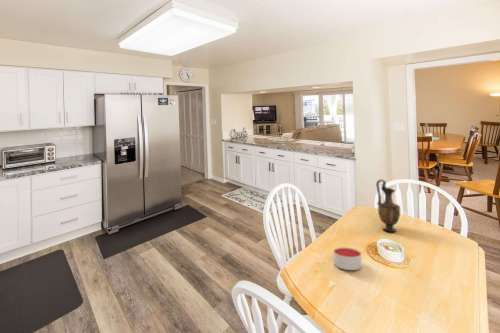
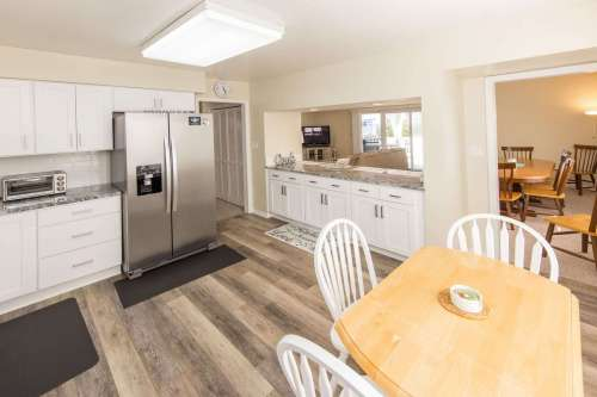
- candle [333,246,362,271]
- vase [375,179,401,233]
